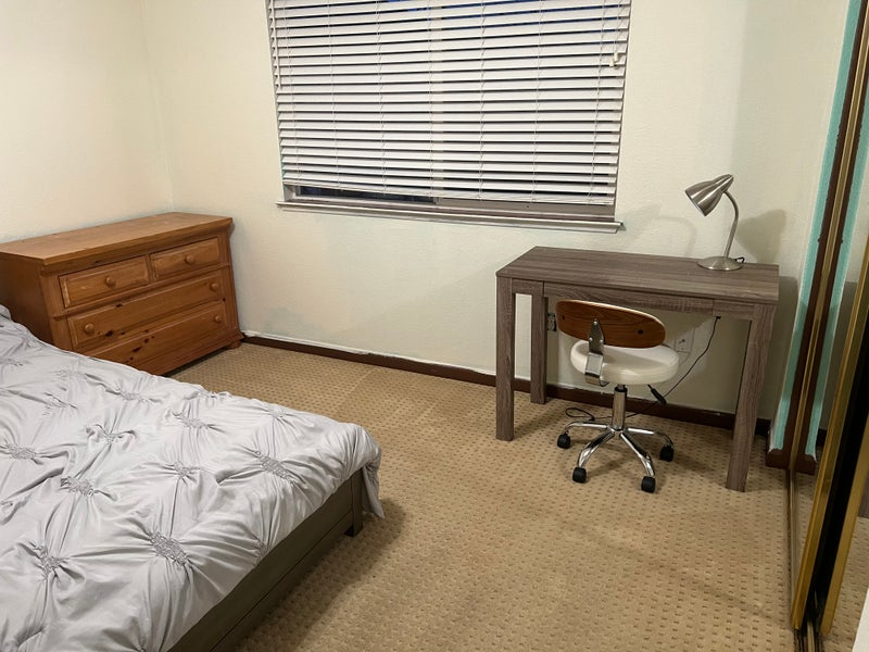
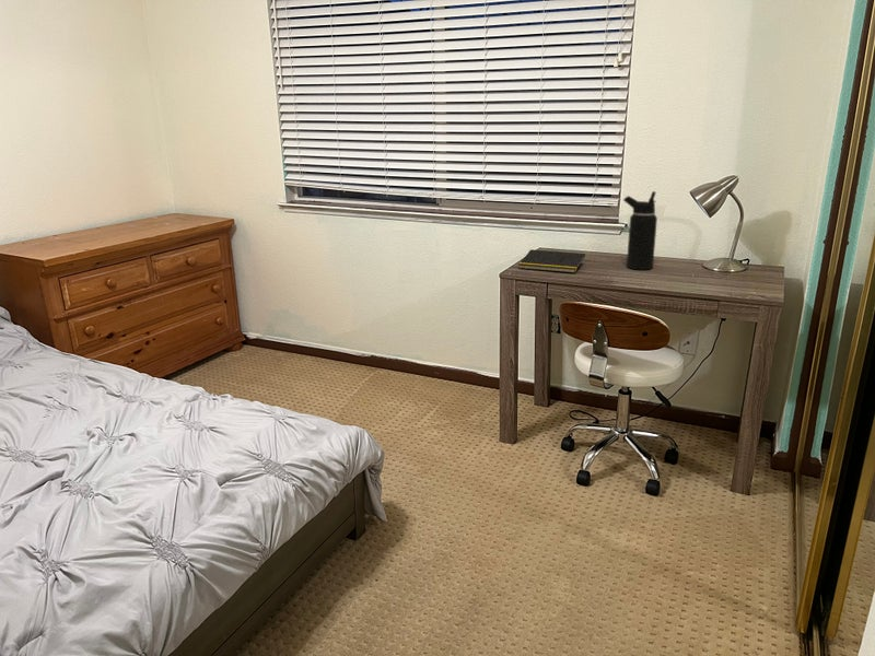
+ water bottle [622,190,658,270]
+ notepad [517,248,586,273]
